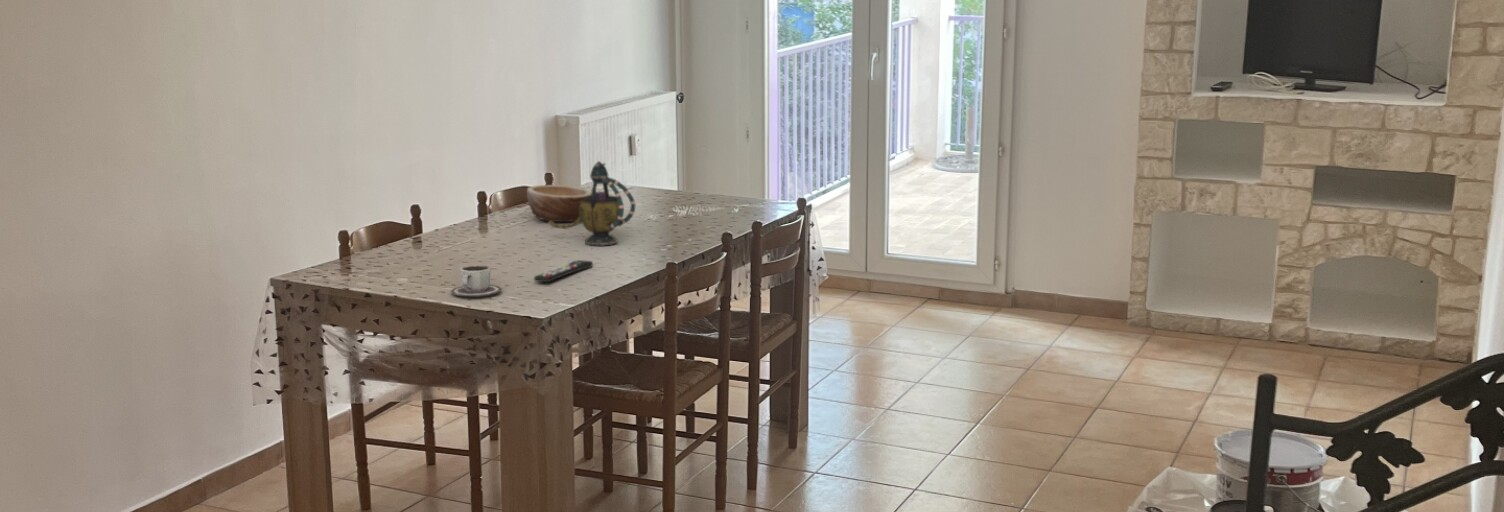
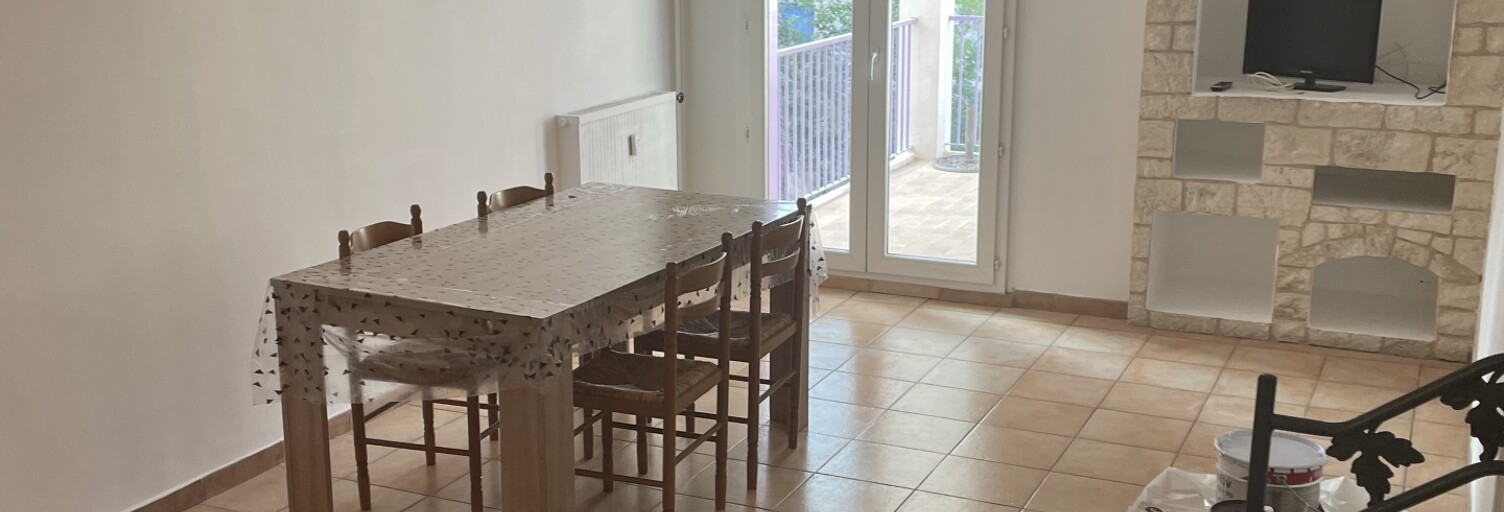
- remote control [533,259,594,283]
- cup [450,264,503,298]
- bowl [526,184,592,223]
- teapot [547,160,636,246]
